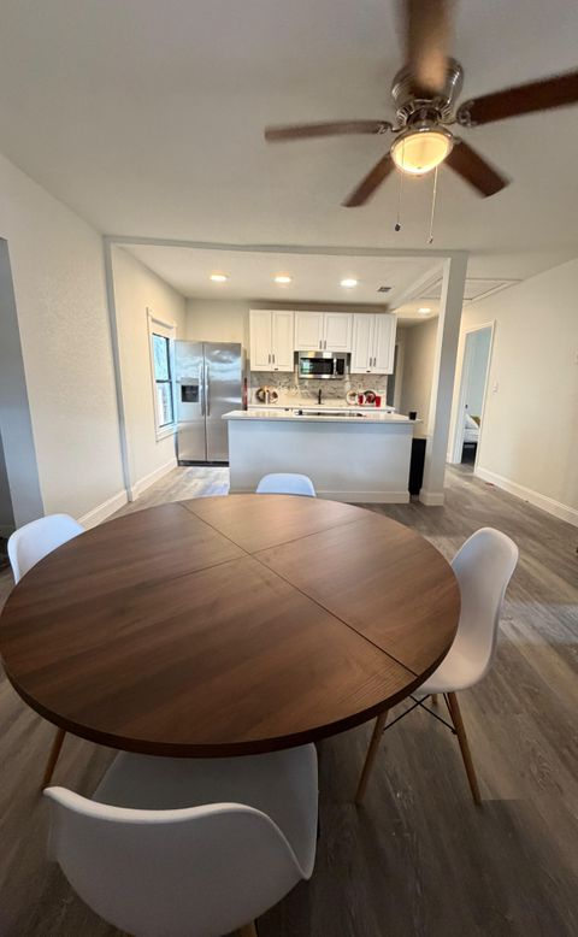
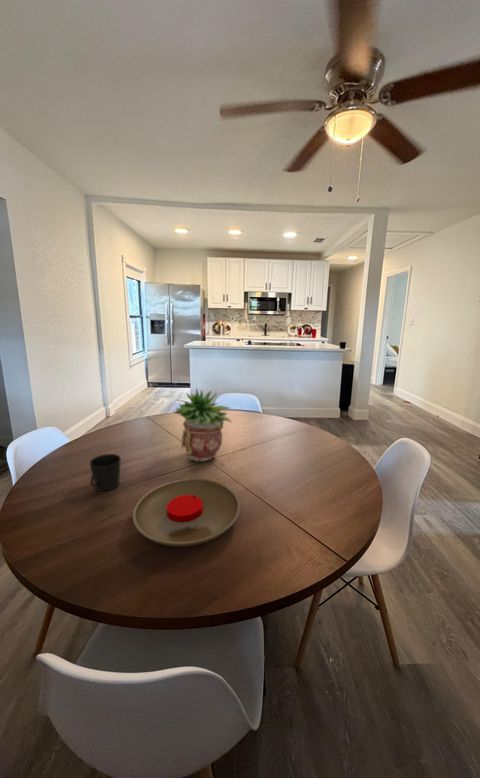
+ cup [89,453,122,492]
+ potted plant [171,387,233,462]
+ plate [132,478,241,547]
